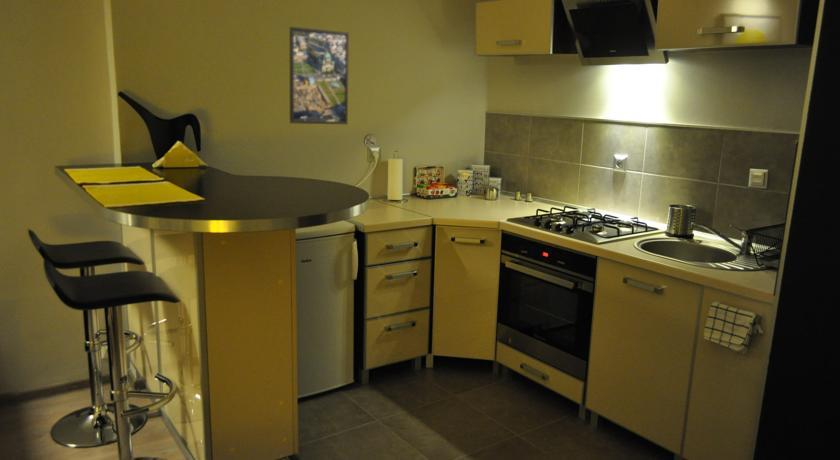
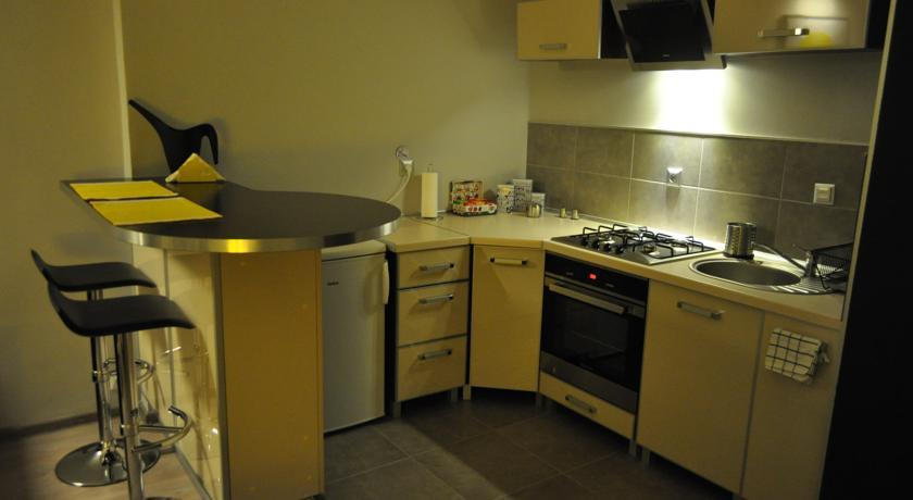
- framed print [289,26,350,125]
